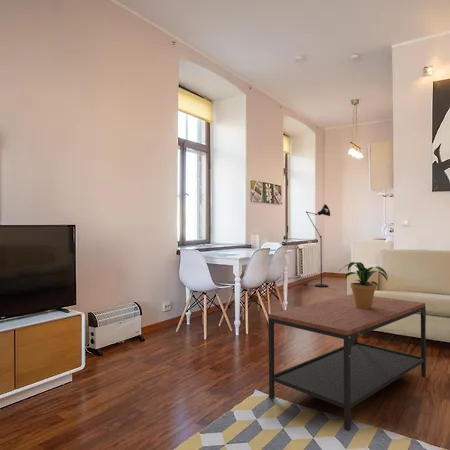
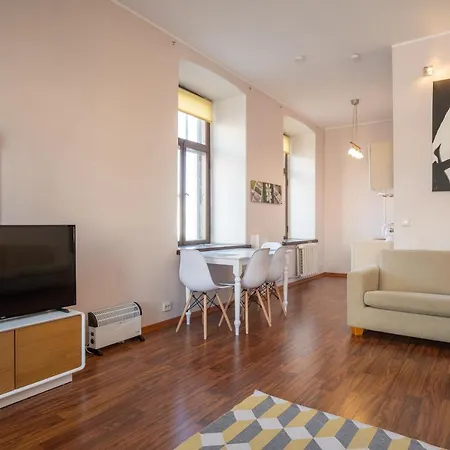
- coffee table [267,293,427,432]
- floor lamp [302,203,331,288]
- potted plant [338,261,389,309]
